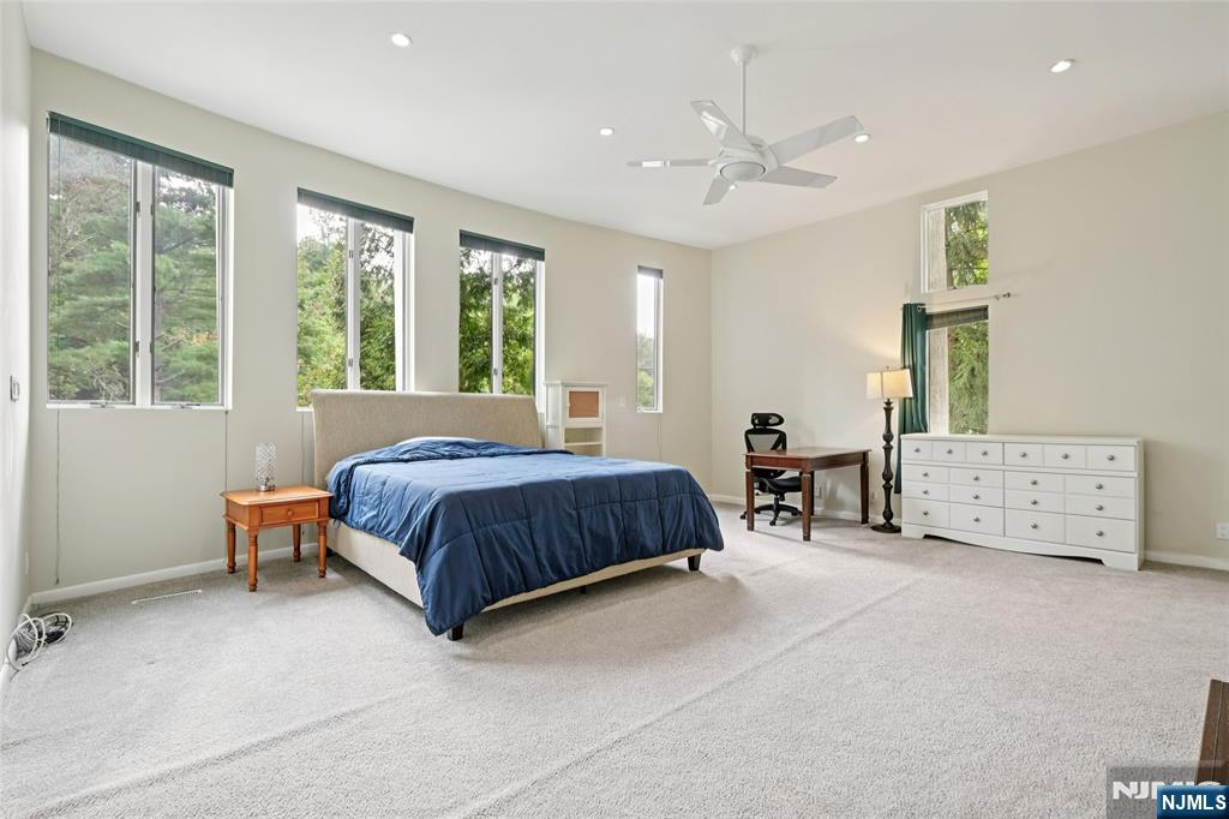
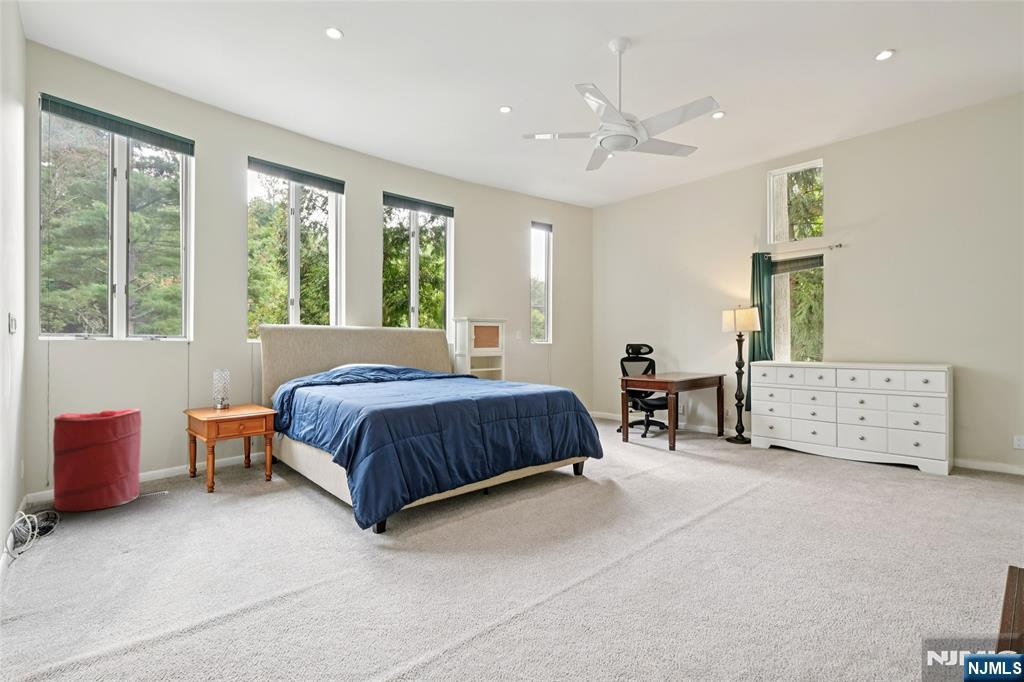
+ laundry hamper [52,407,143,513]
